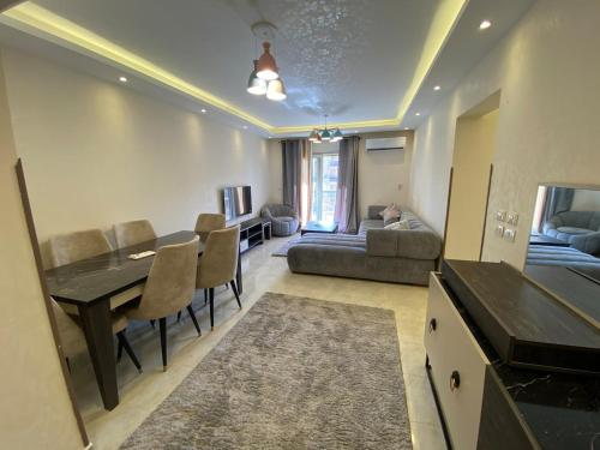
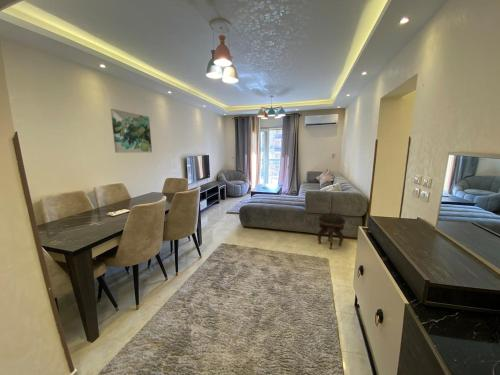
+ footstool [317,212,346,250]
+ wall art [110,108,153,154]
